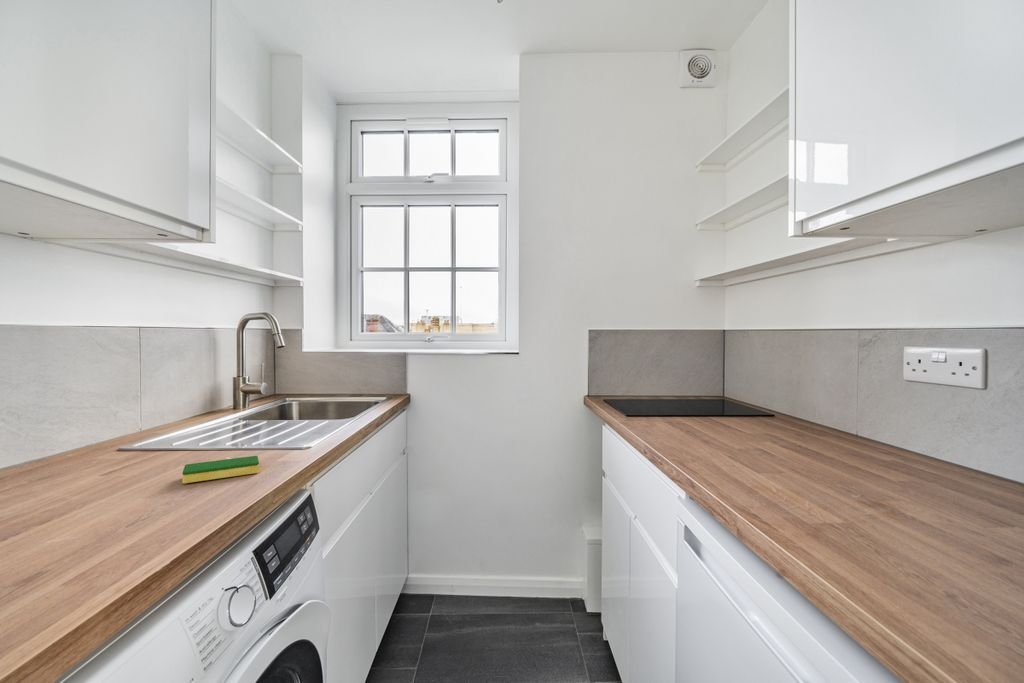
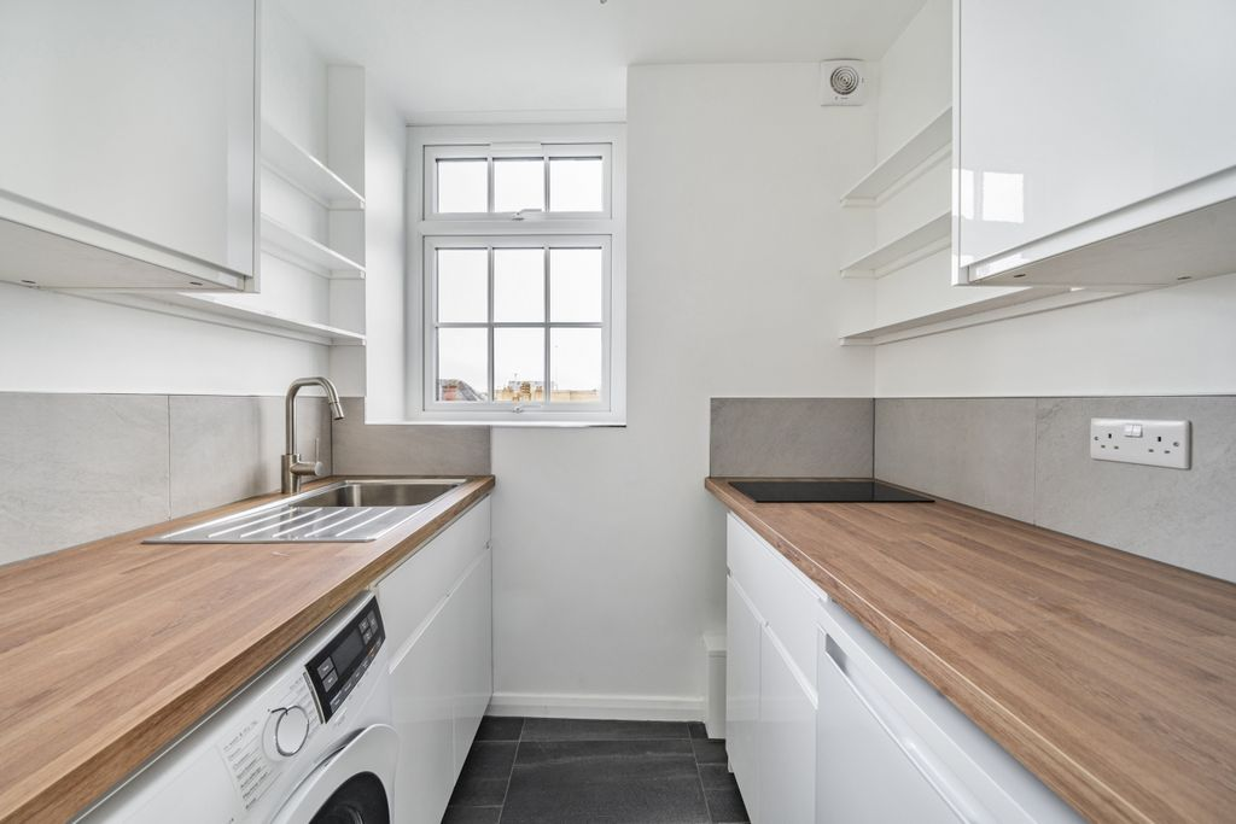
- dish sponge [181,455,260,484]
